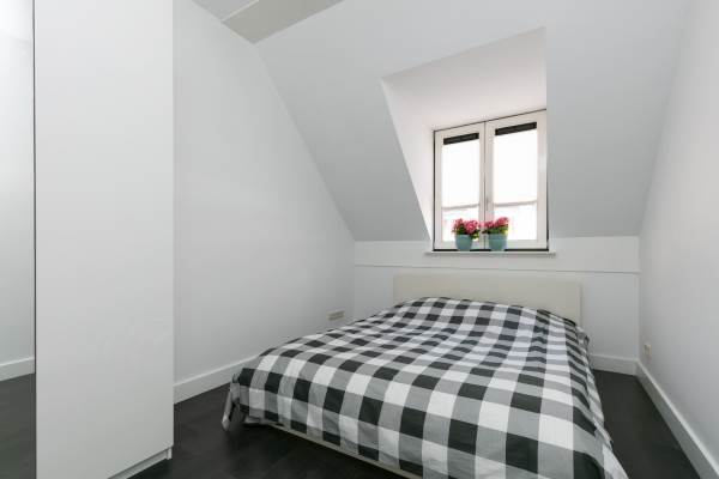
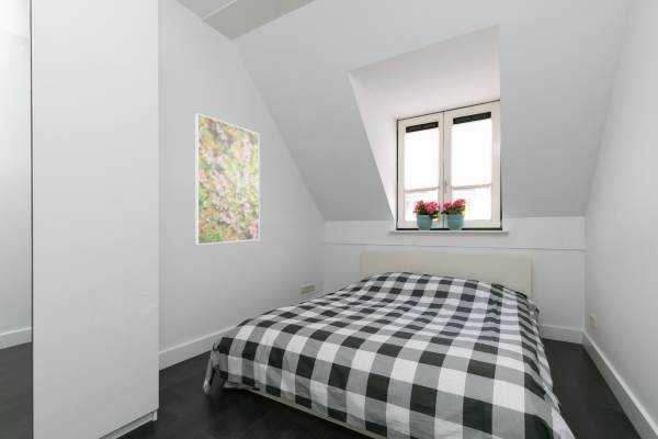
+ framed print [194,112,261,246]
